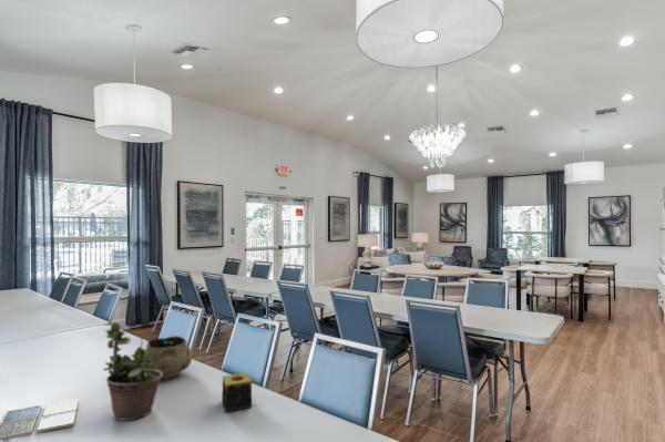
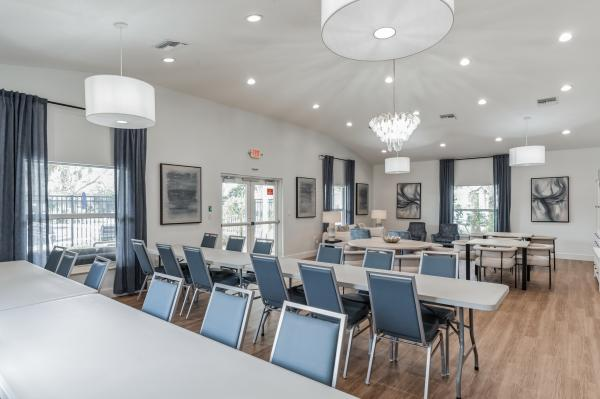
- candle [221,372,253,413]
- drink coaster [0,398,80,441]
- potted plant [102,313,163,422]
- decorative bowl [142,335,194,380]
